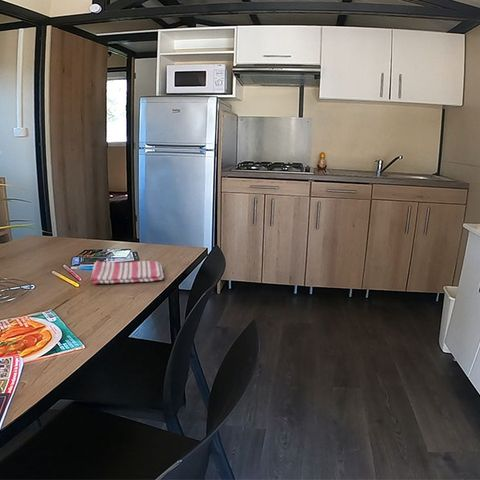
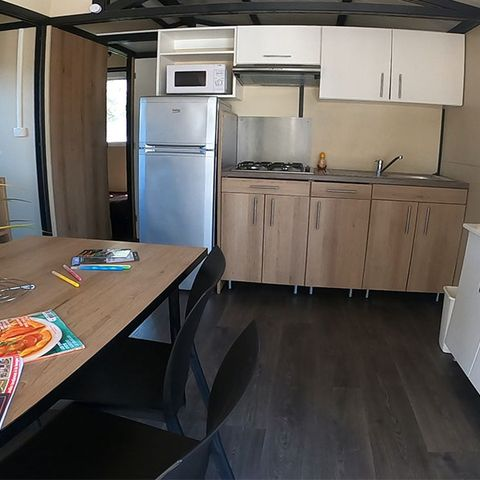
- dish towel [90,260,165,285]
